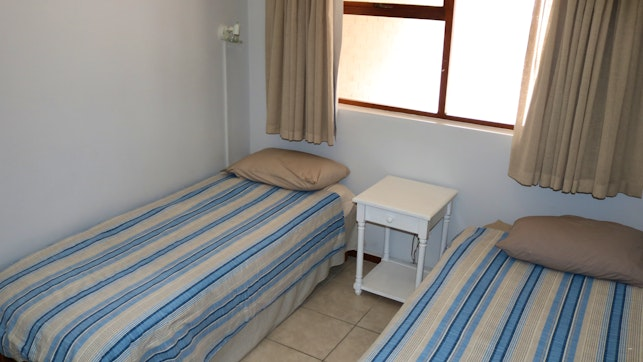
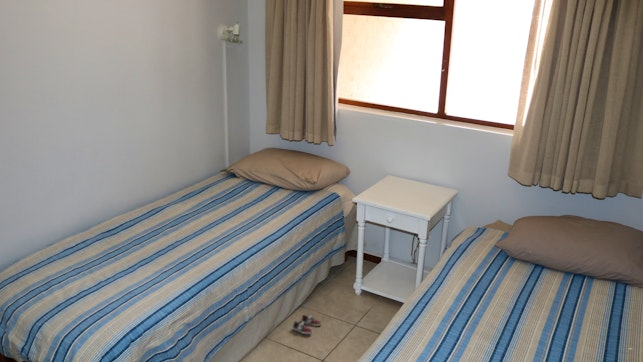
+ sneaker [292,314,322,335]
